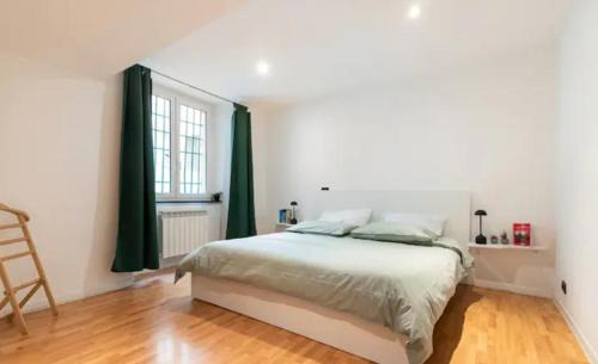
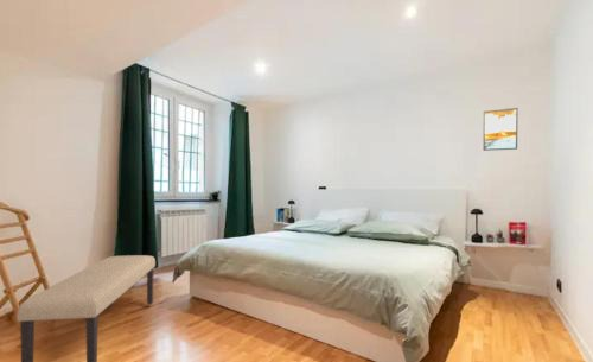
+ bench [15,254,157,362]
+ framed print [482,107,519,152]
